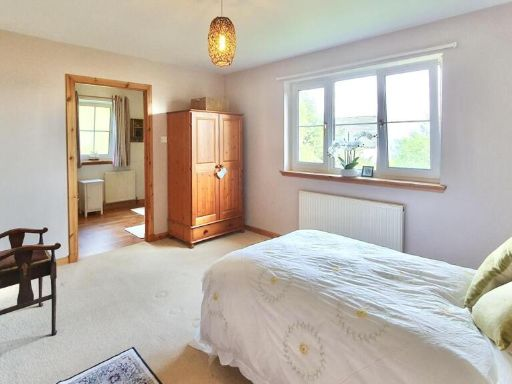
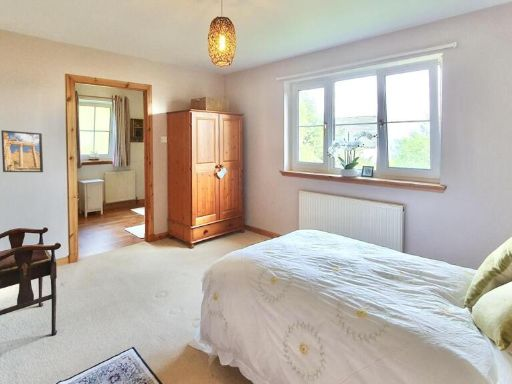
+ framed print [0,129,44,173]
